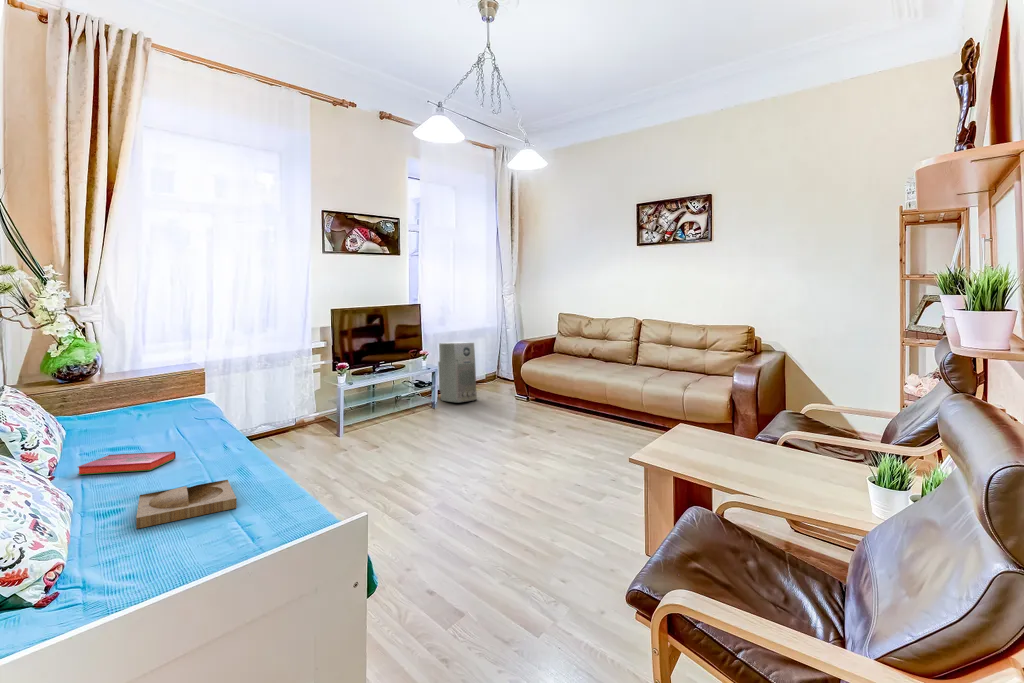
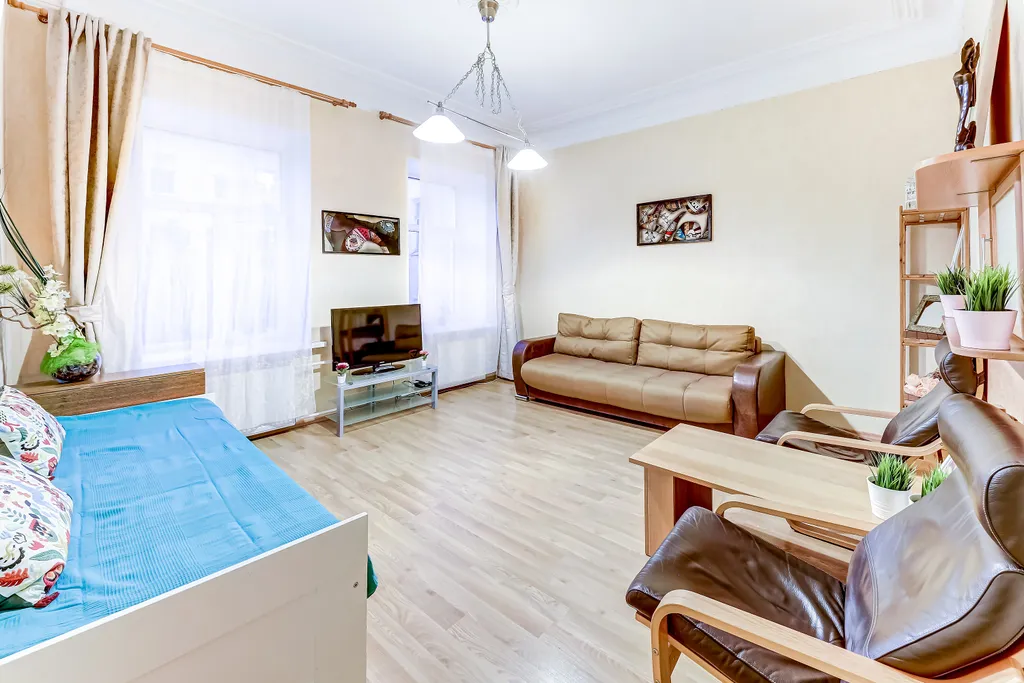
- hardback book [77,450,177,476]
- tray [135,479,238,530]
- air purifier [437,342,478,403]
